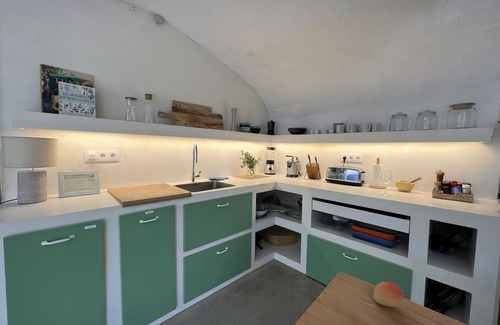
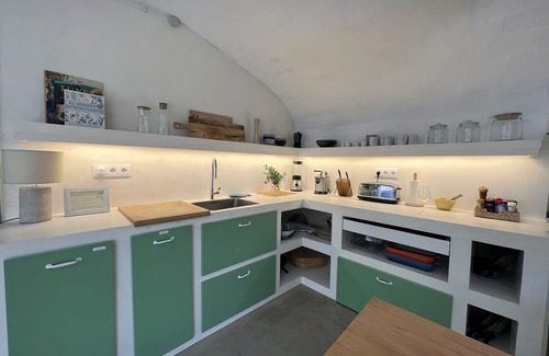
- fruit [373,281,404,308]
